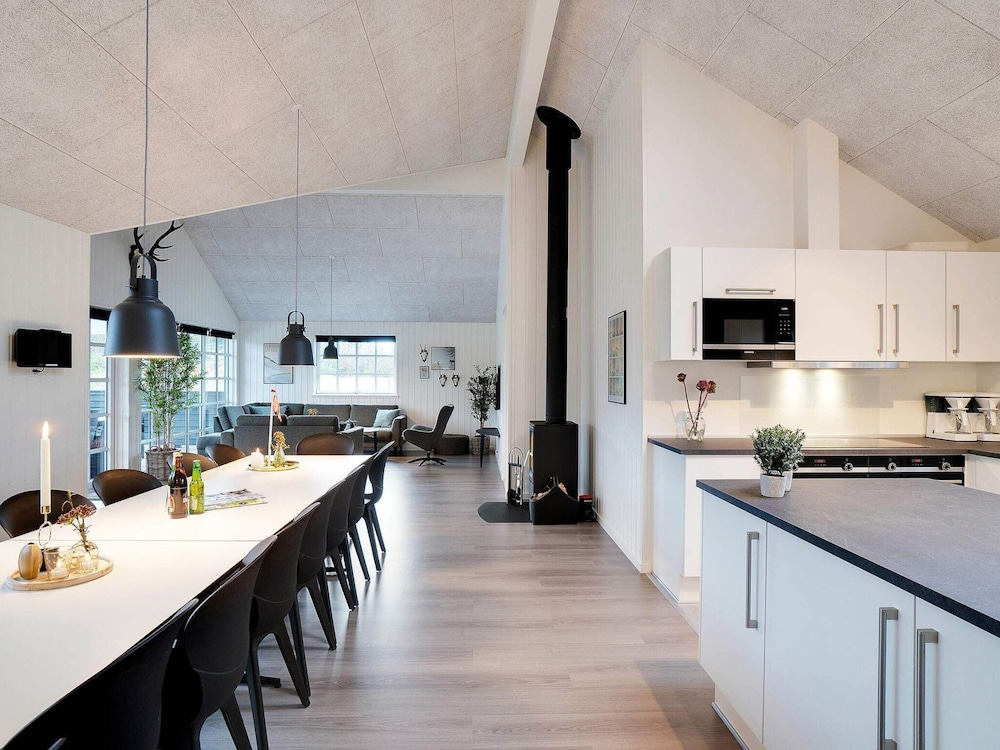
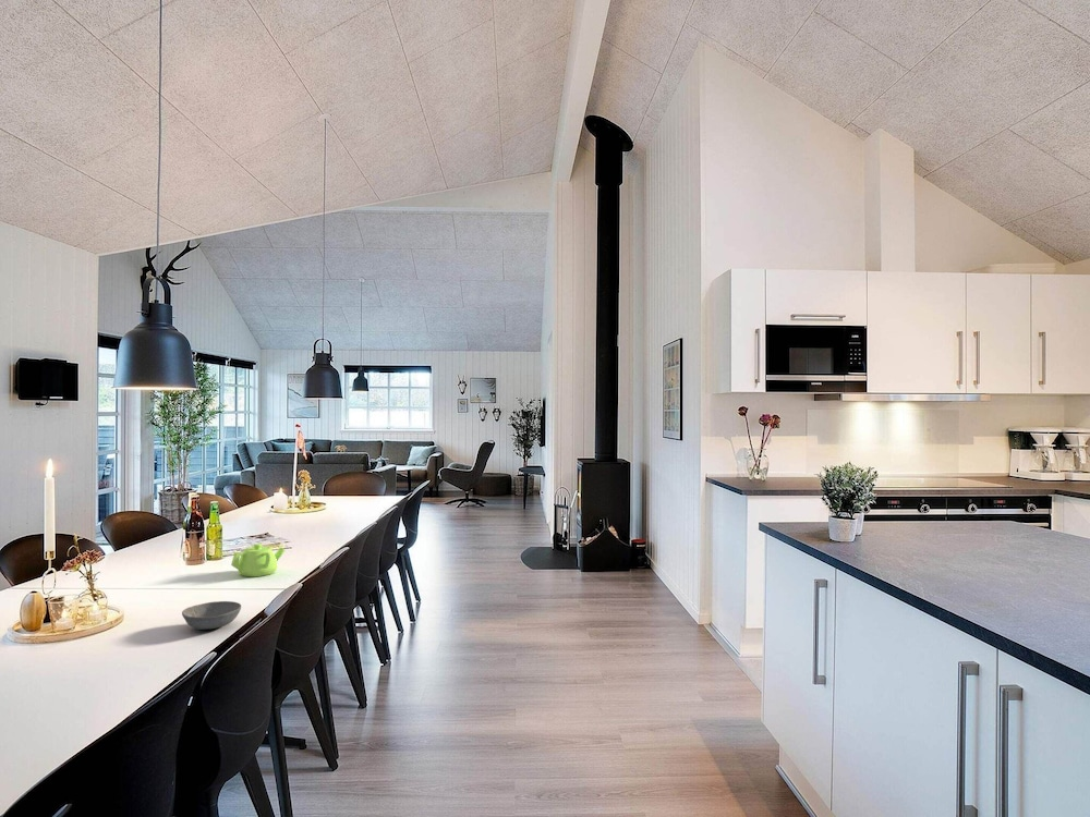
+ teapot [230,542,287,577]
+ bowl [181,600,242,631]
